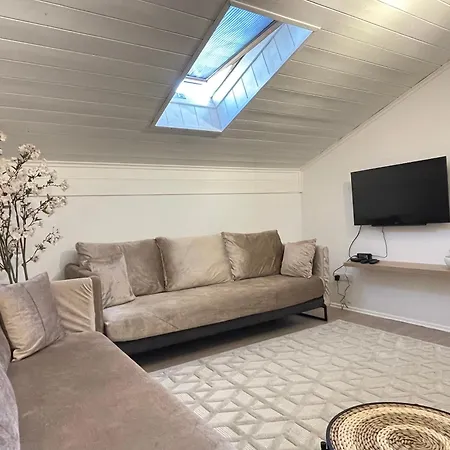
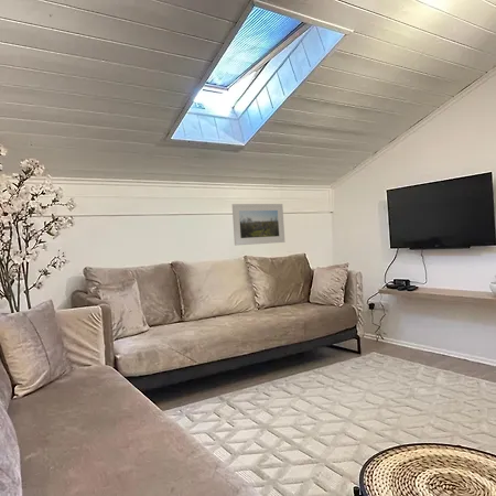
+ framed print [231,203,285,247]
